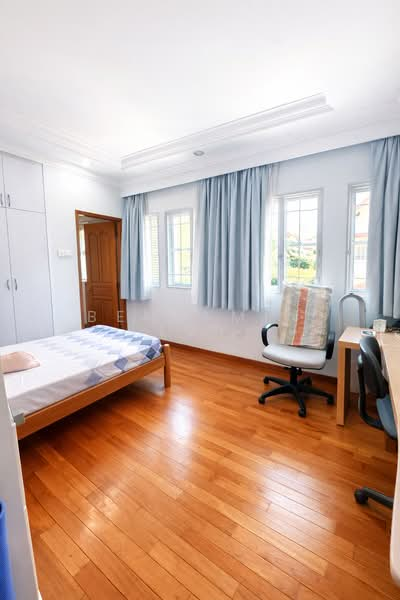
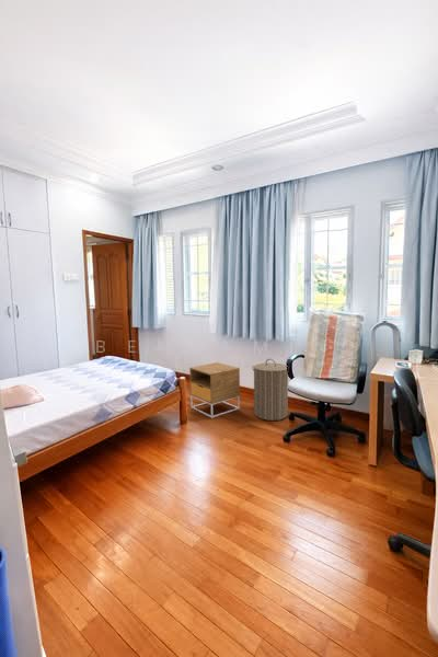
+ nightstand [188,361,241,419]
+ laundry hamper [251,358,289,422]
